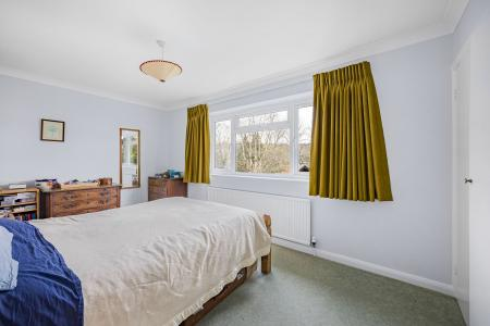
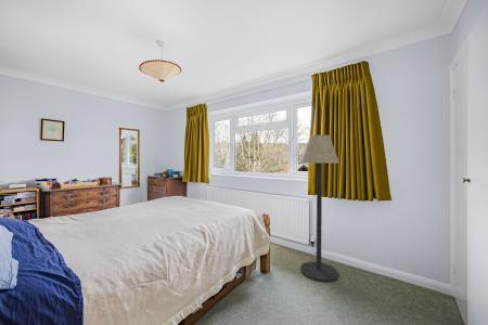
+ floor lamp [299,134,341,282]
